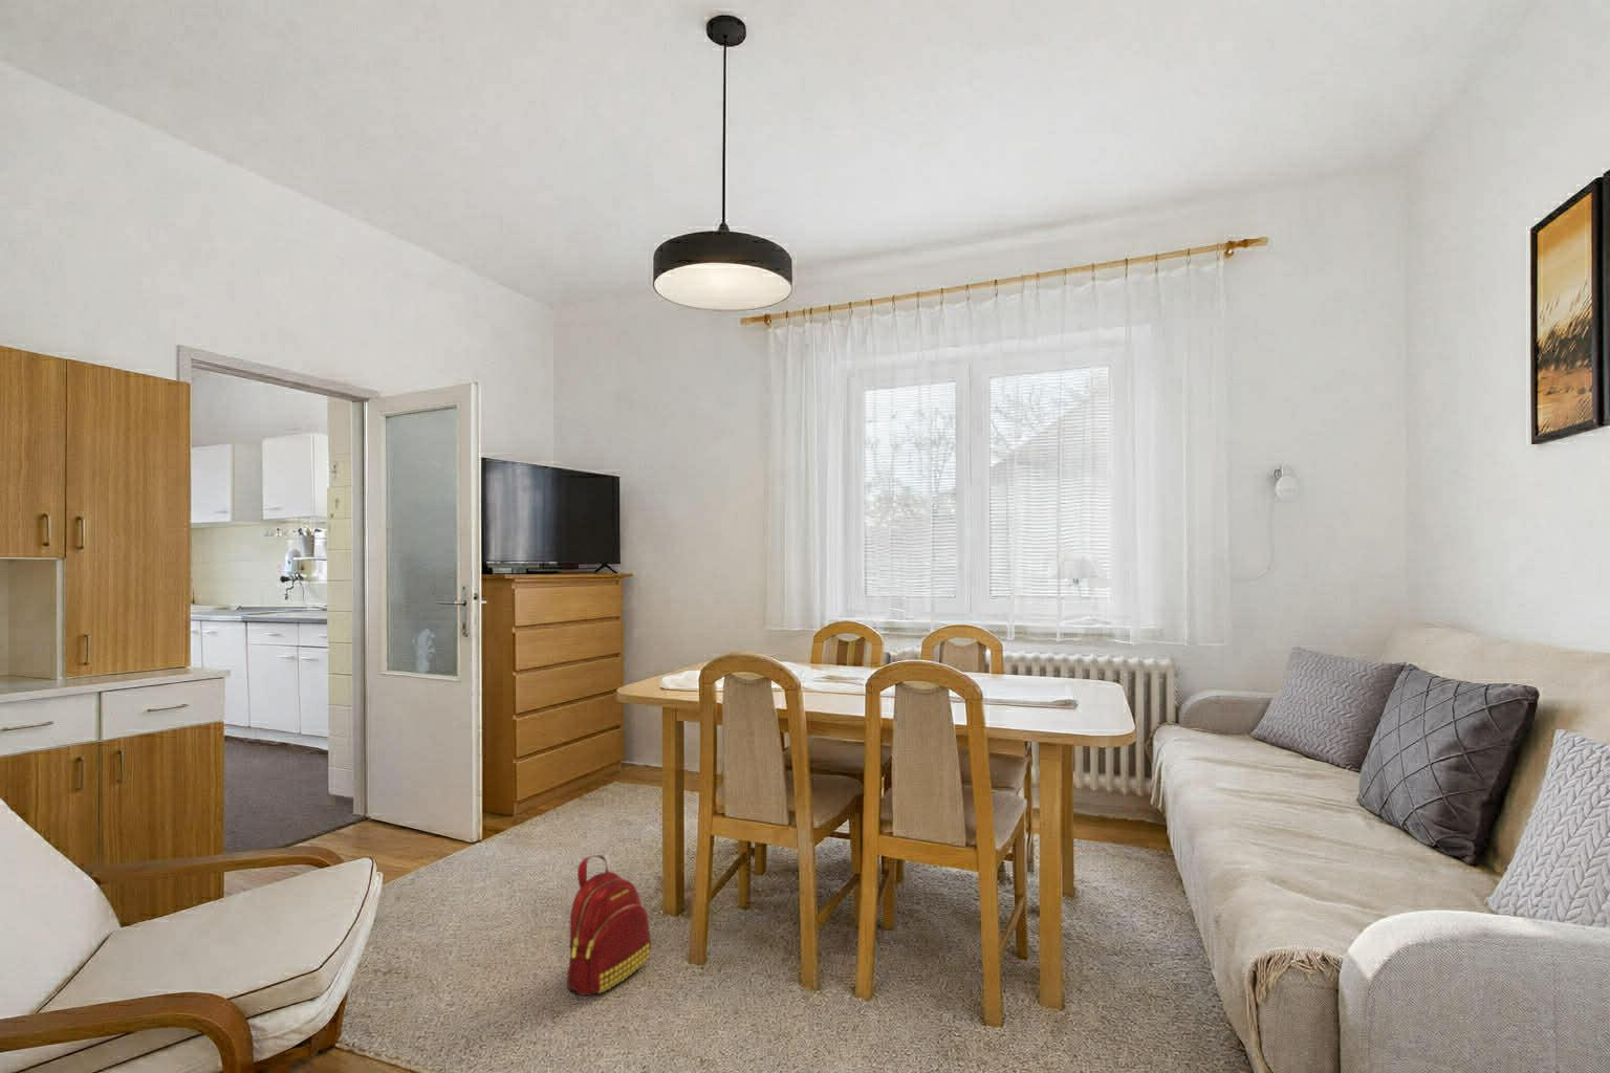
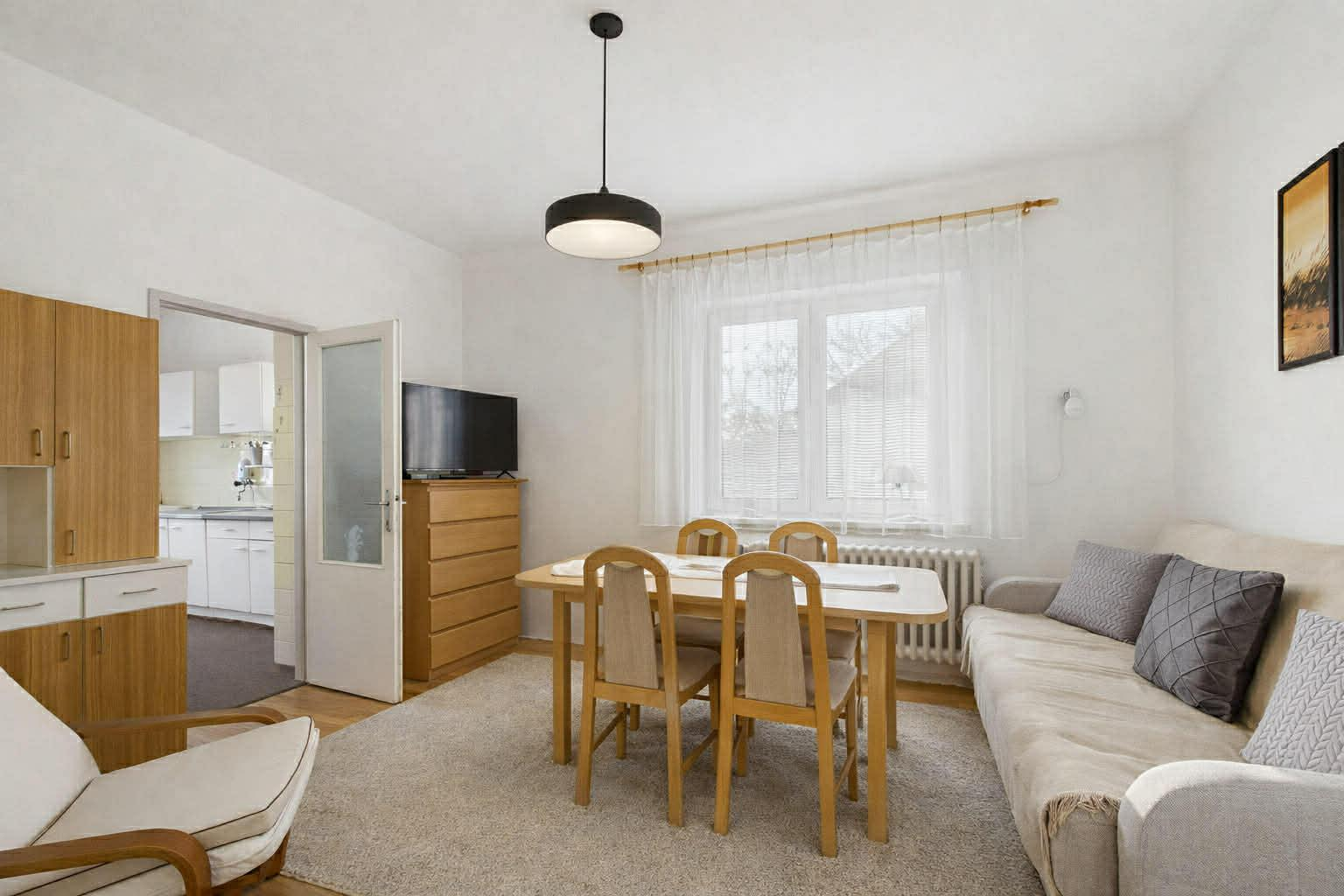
- backpack [565,854,652,996]
